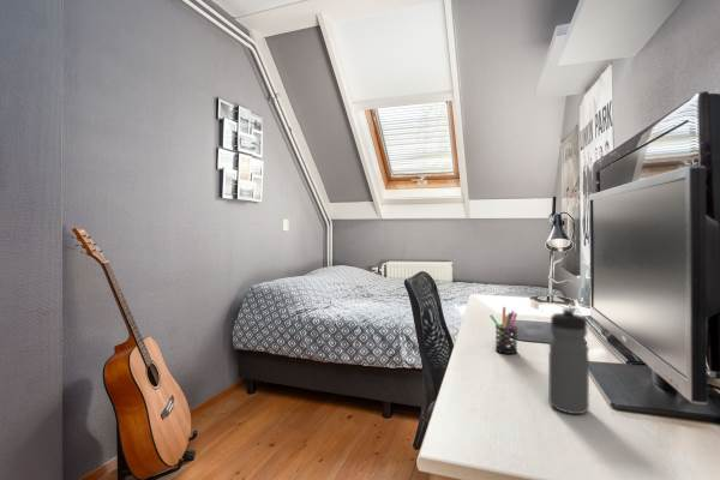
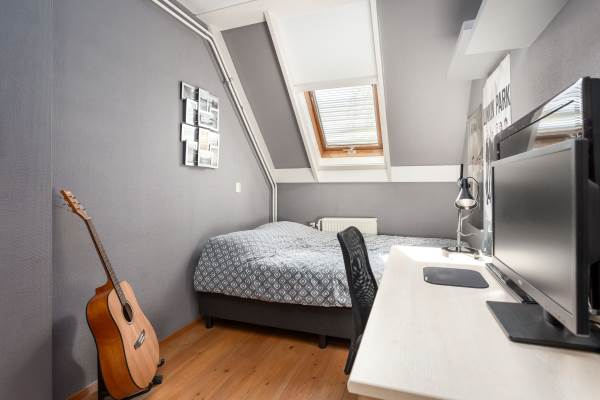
- pen holder [488,306,518,355]
- water bottle [547,307,590,415]
